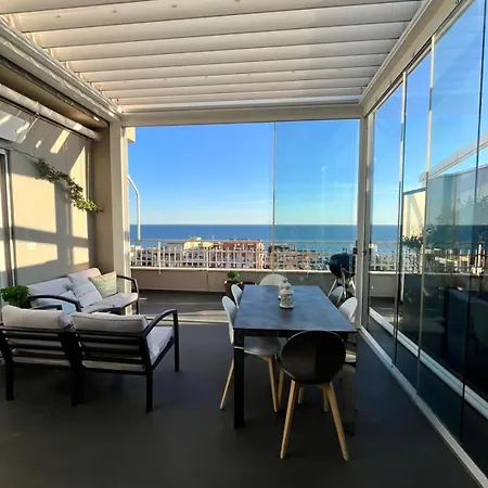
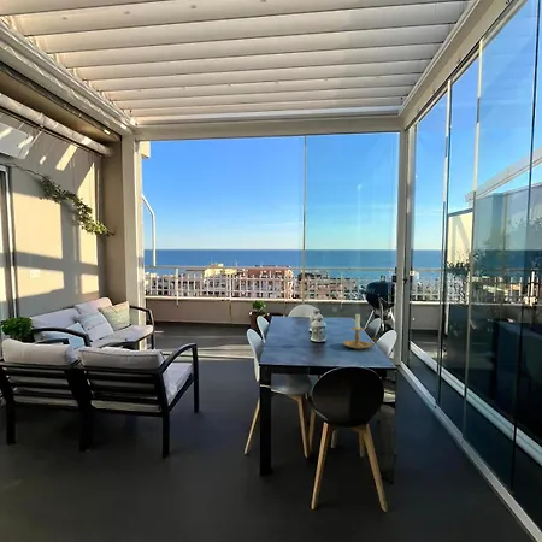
+ candle holder [342,313,378,350]
